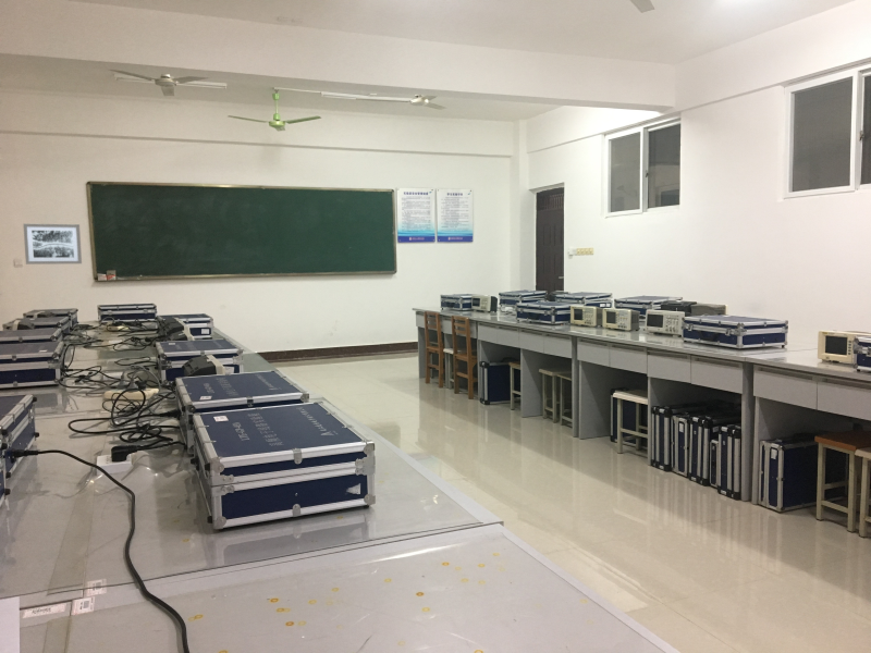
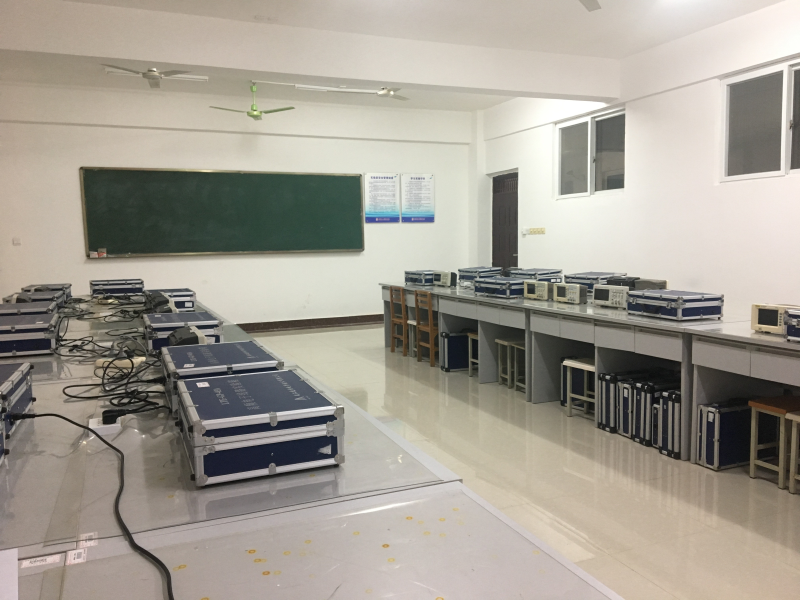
- wall art [22,223,83,266]
